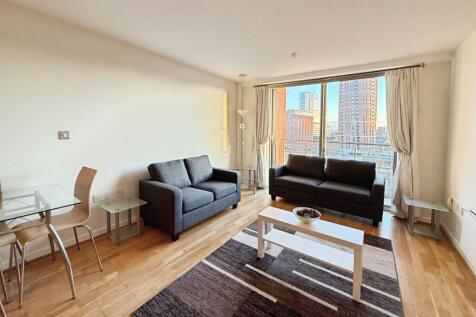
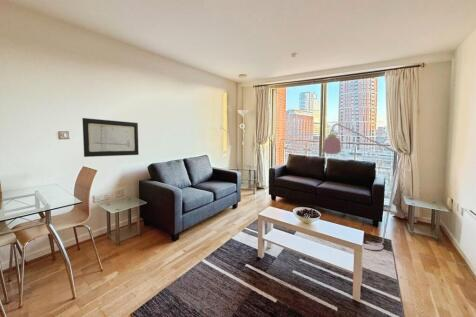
+ floor lamp [322,122,466,266]
+ wall art [81,117,140,158]
